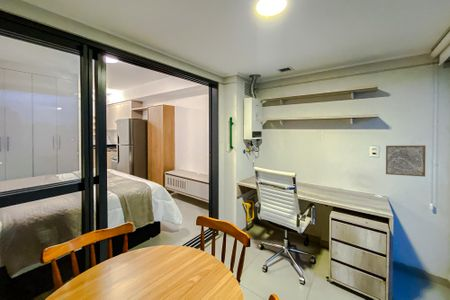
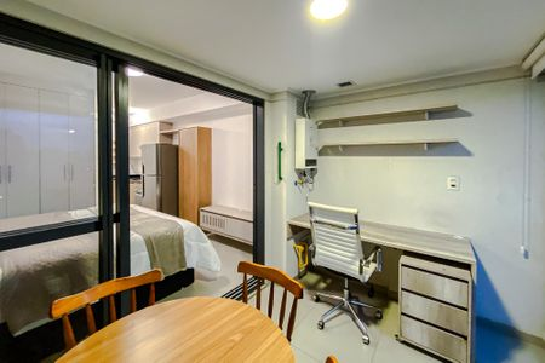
- wall art [385,144,426,178]
